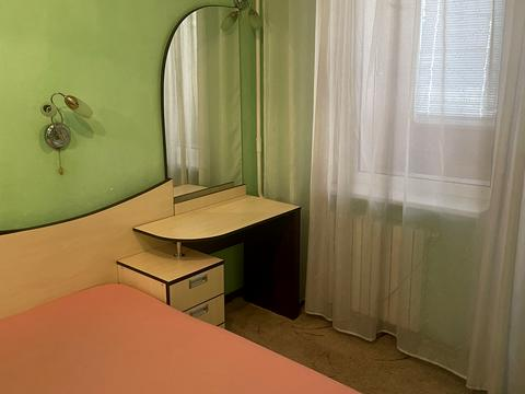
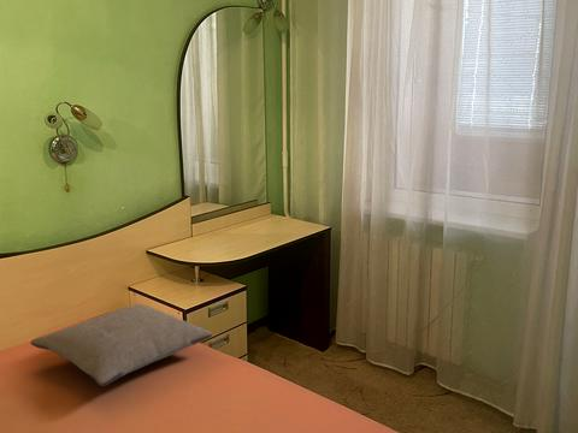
+ pillow [29,303,213,387]
